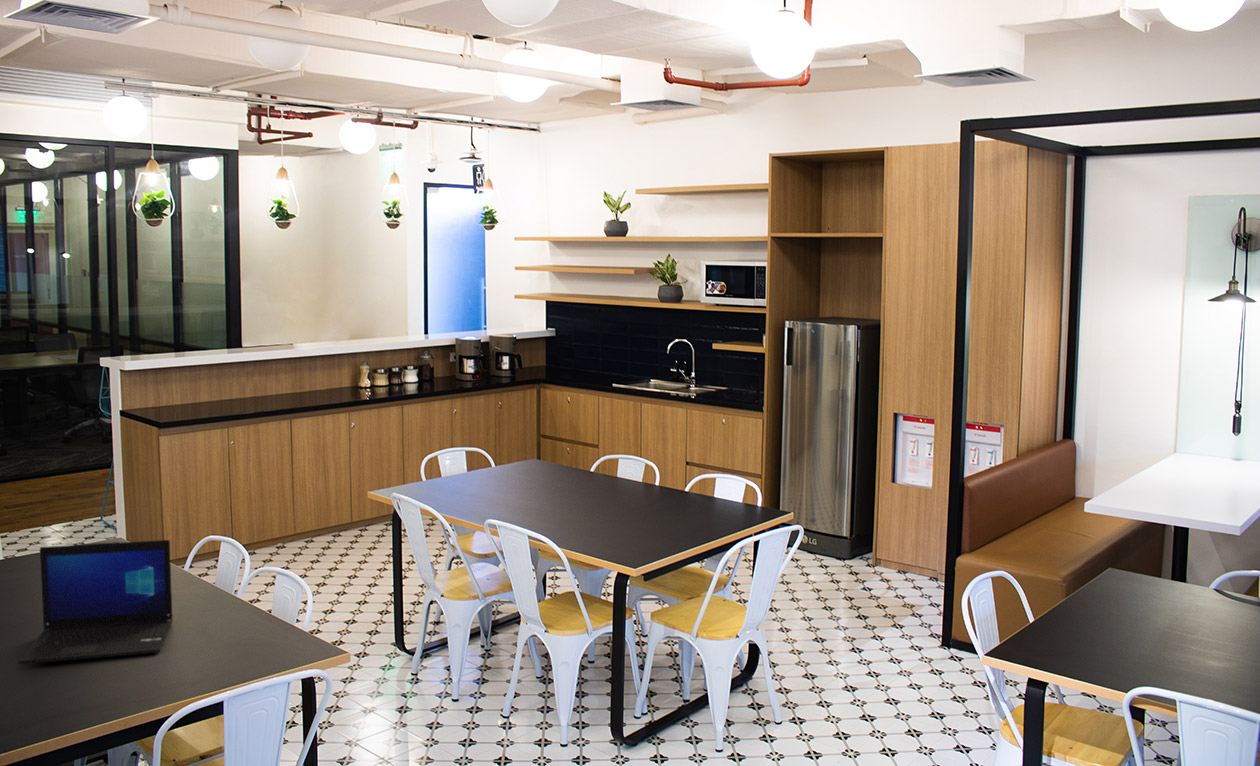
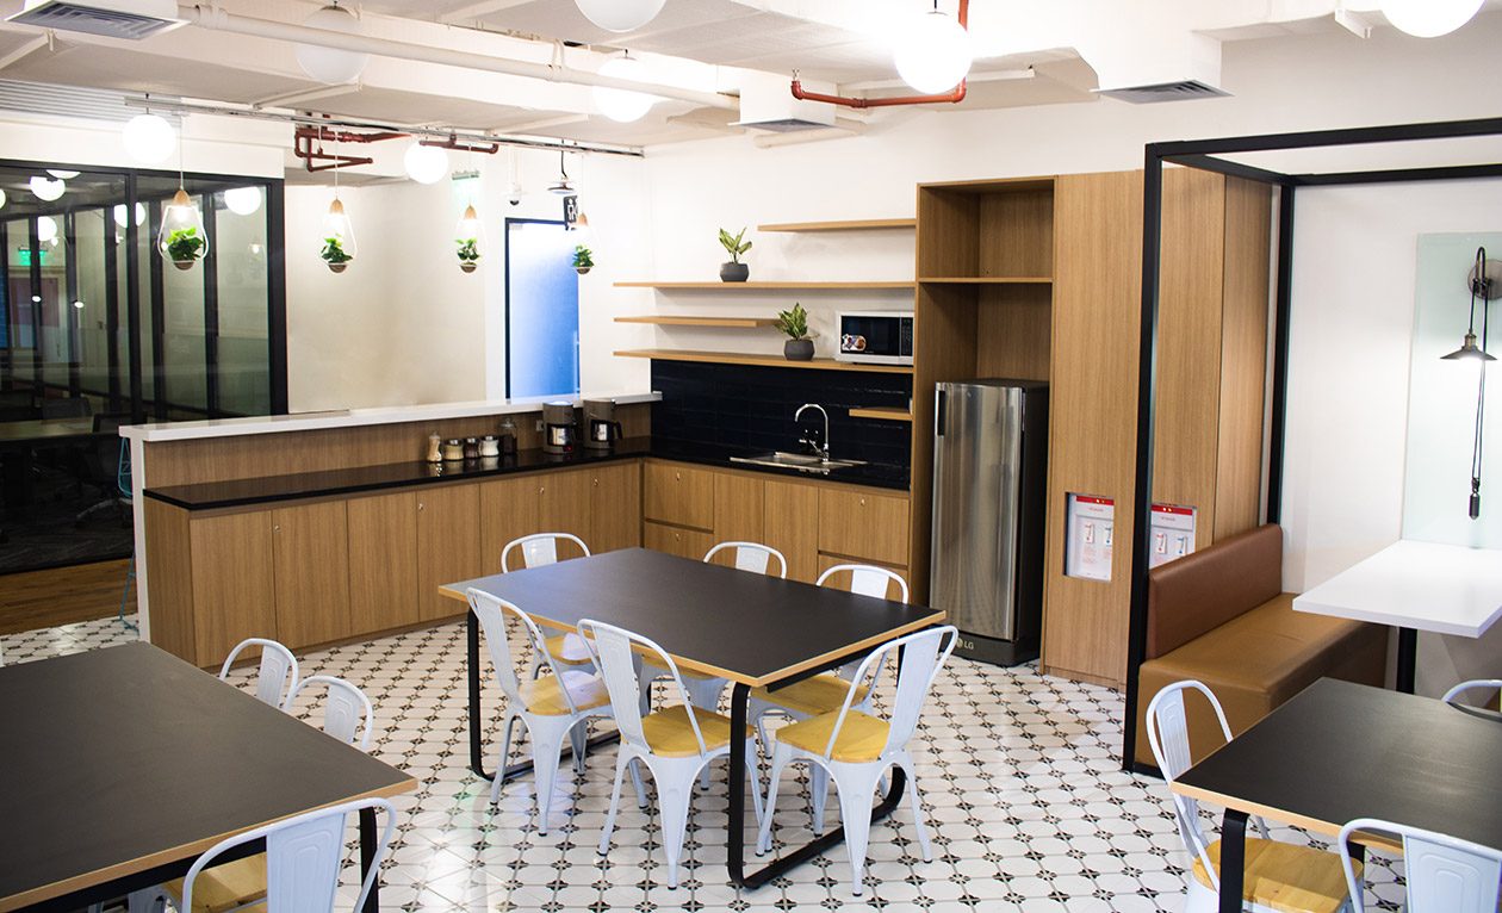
- laptop [17,539,174,665]
